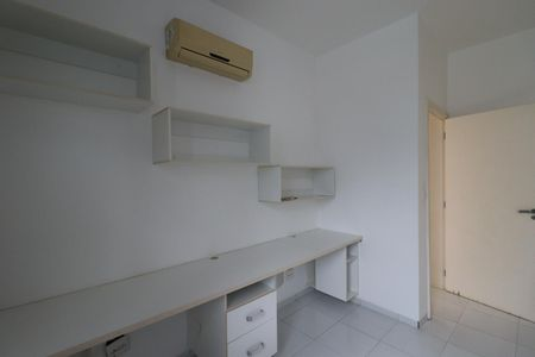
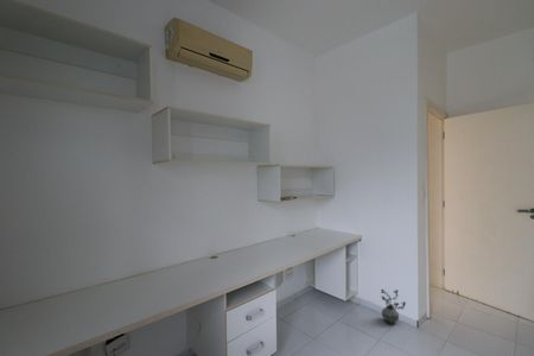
+ potted plant [380,288,407,325]
